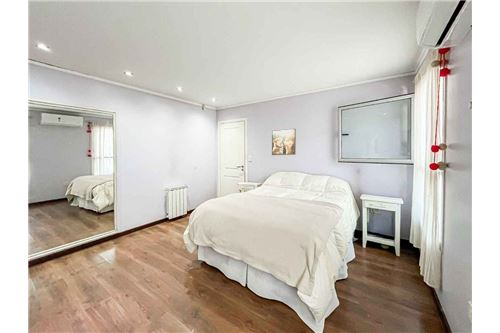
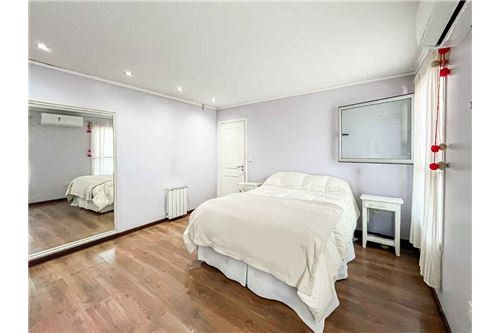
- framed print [271,128,297,156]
